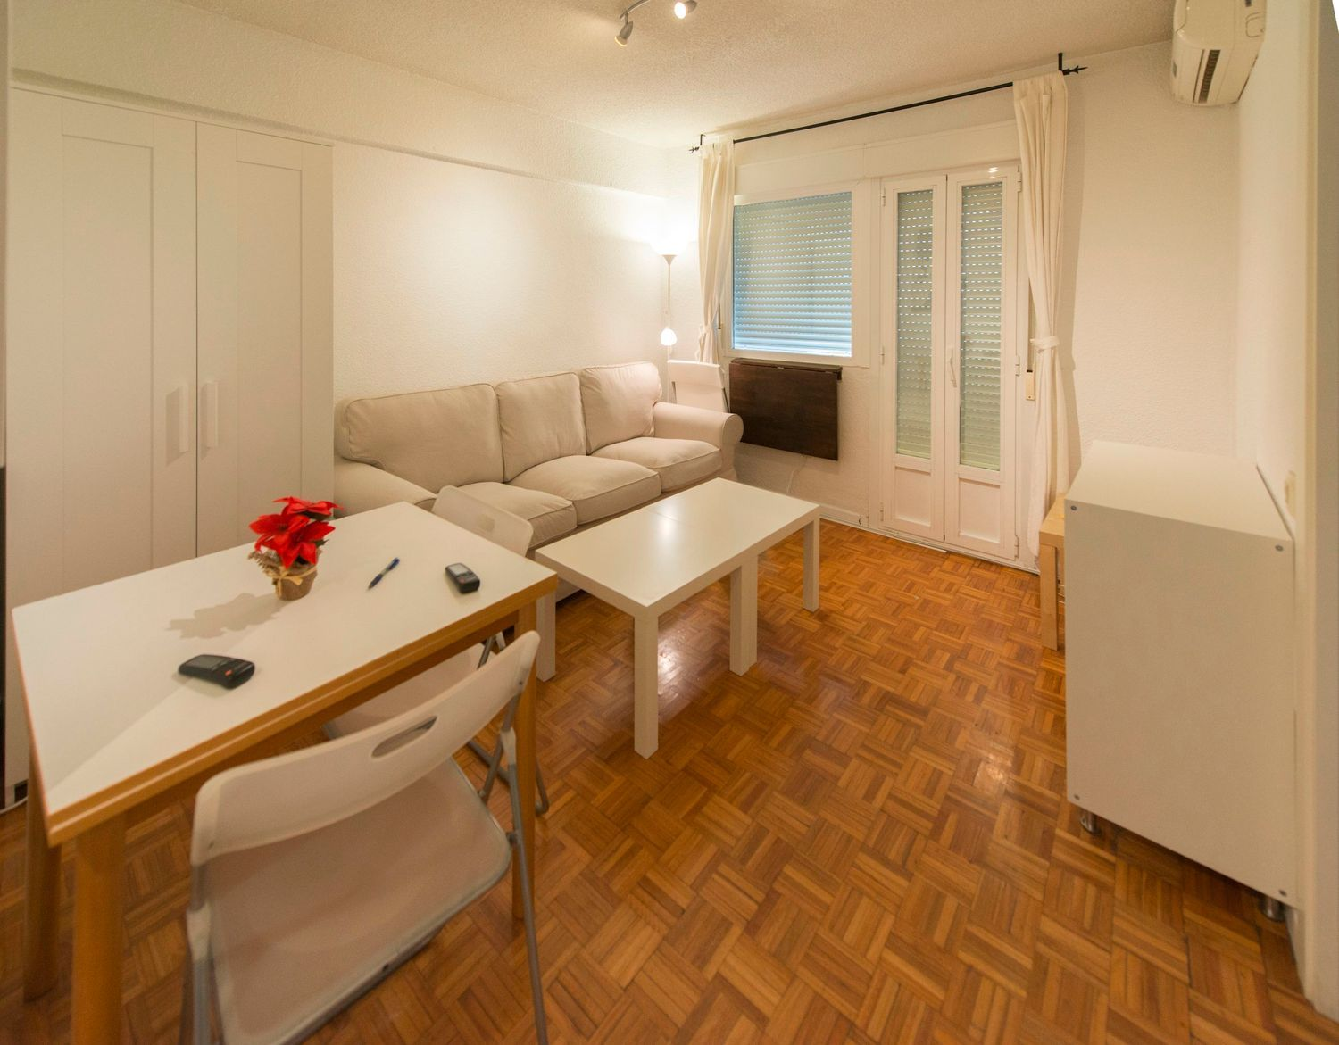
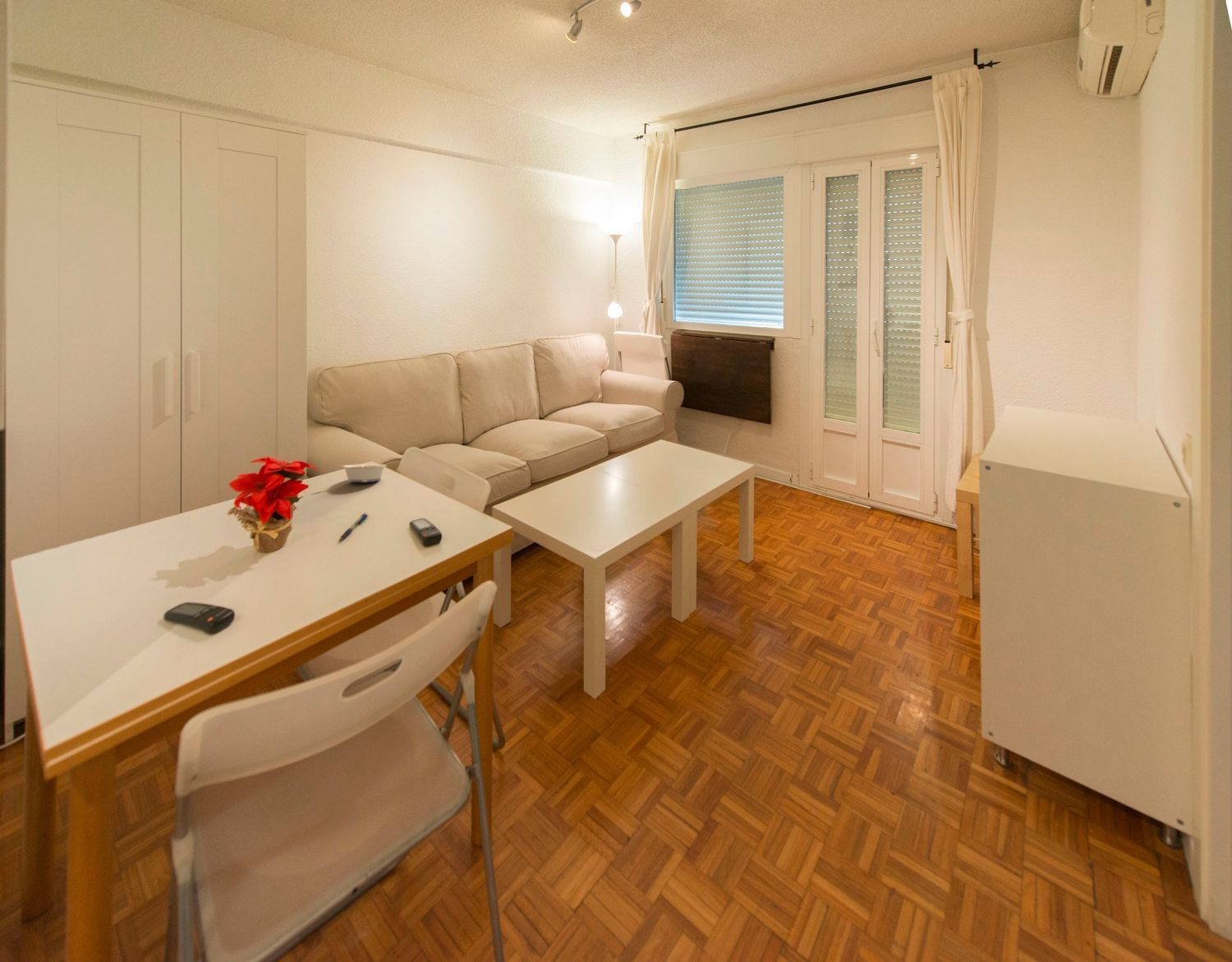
+ legume [330,462,388,483]
